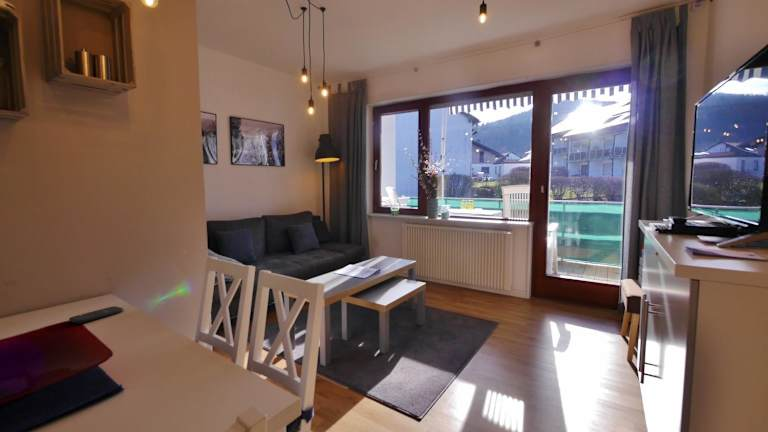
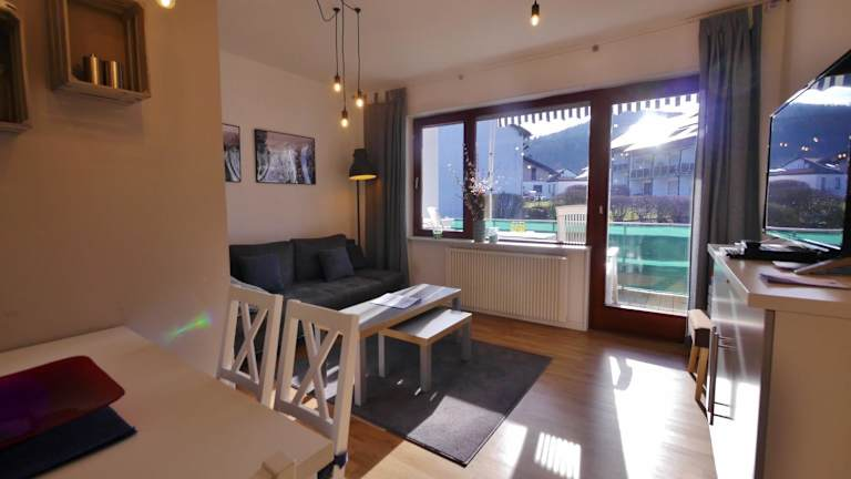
- smartphone [68,305,125,324]
